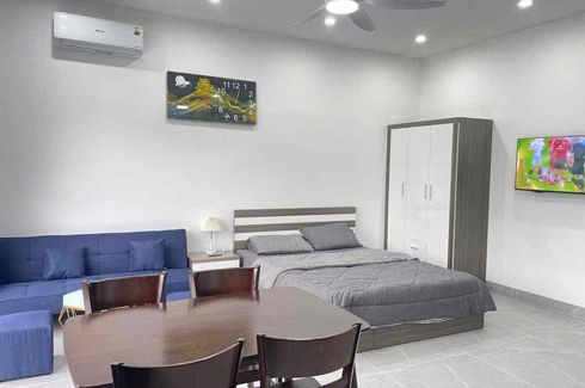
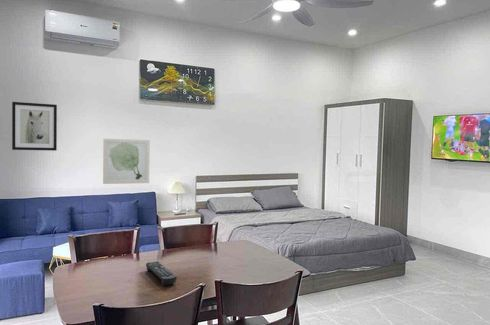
+ wall art [11,101,58,152]
+ remote control [145,260,178,286]
+ wall art [102,138,151,185]
